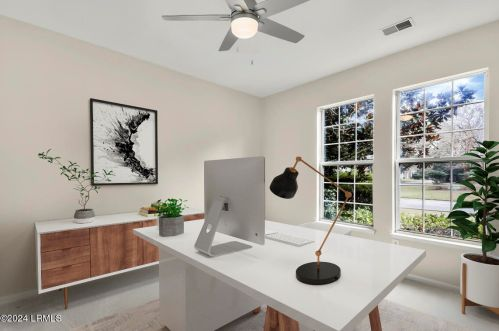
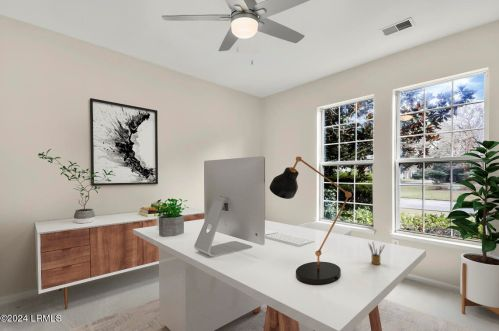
+ pencil box [367,242,386,266]
